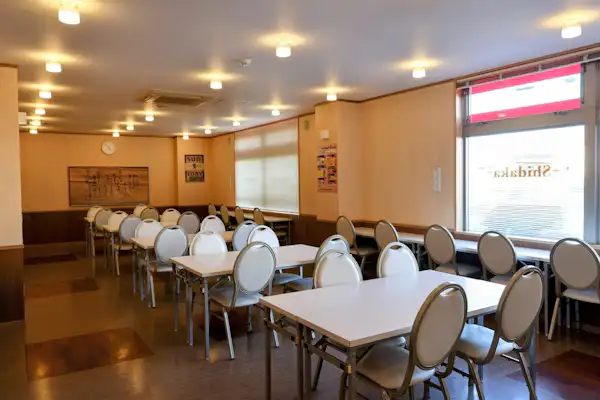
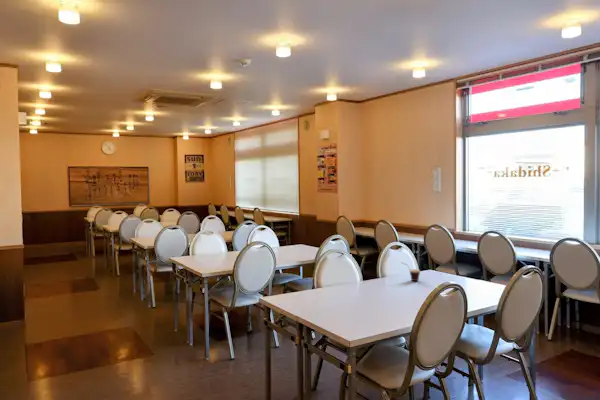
+ cup [400,261,421,282]
